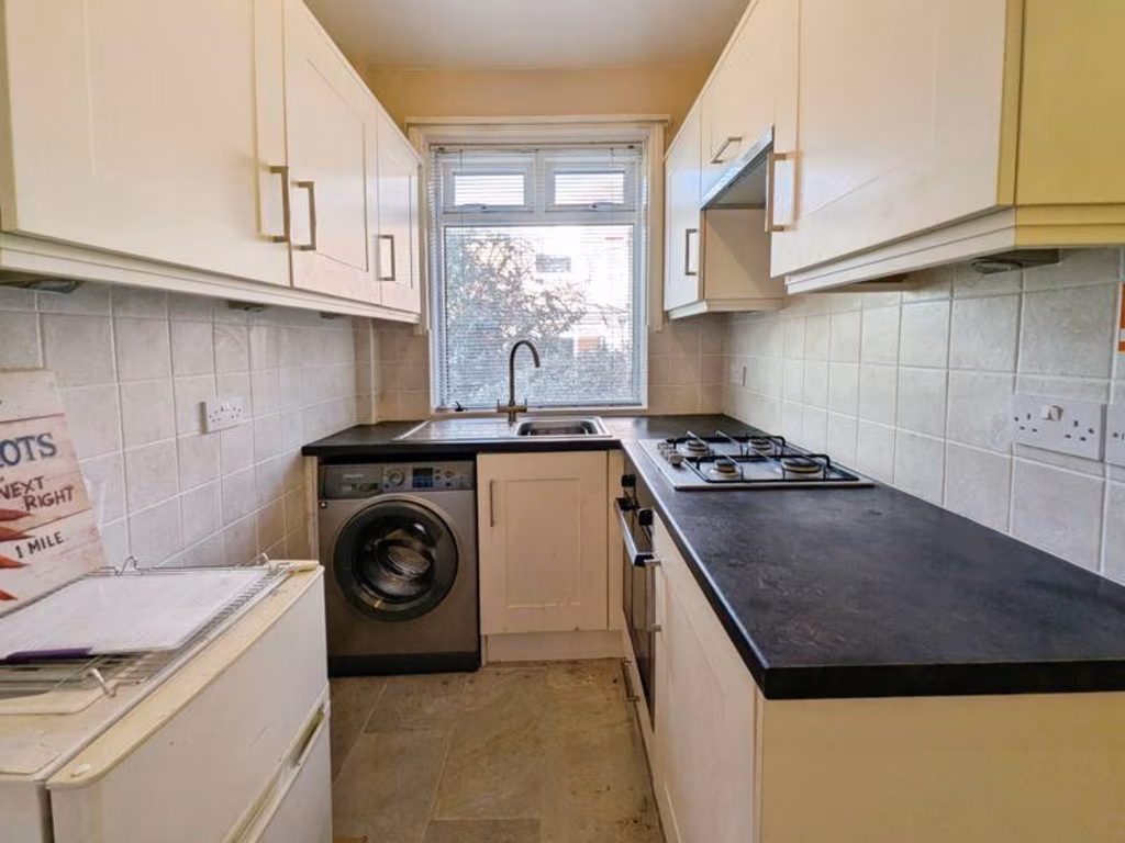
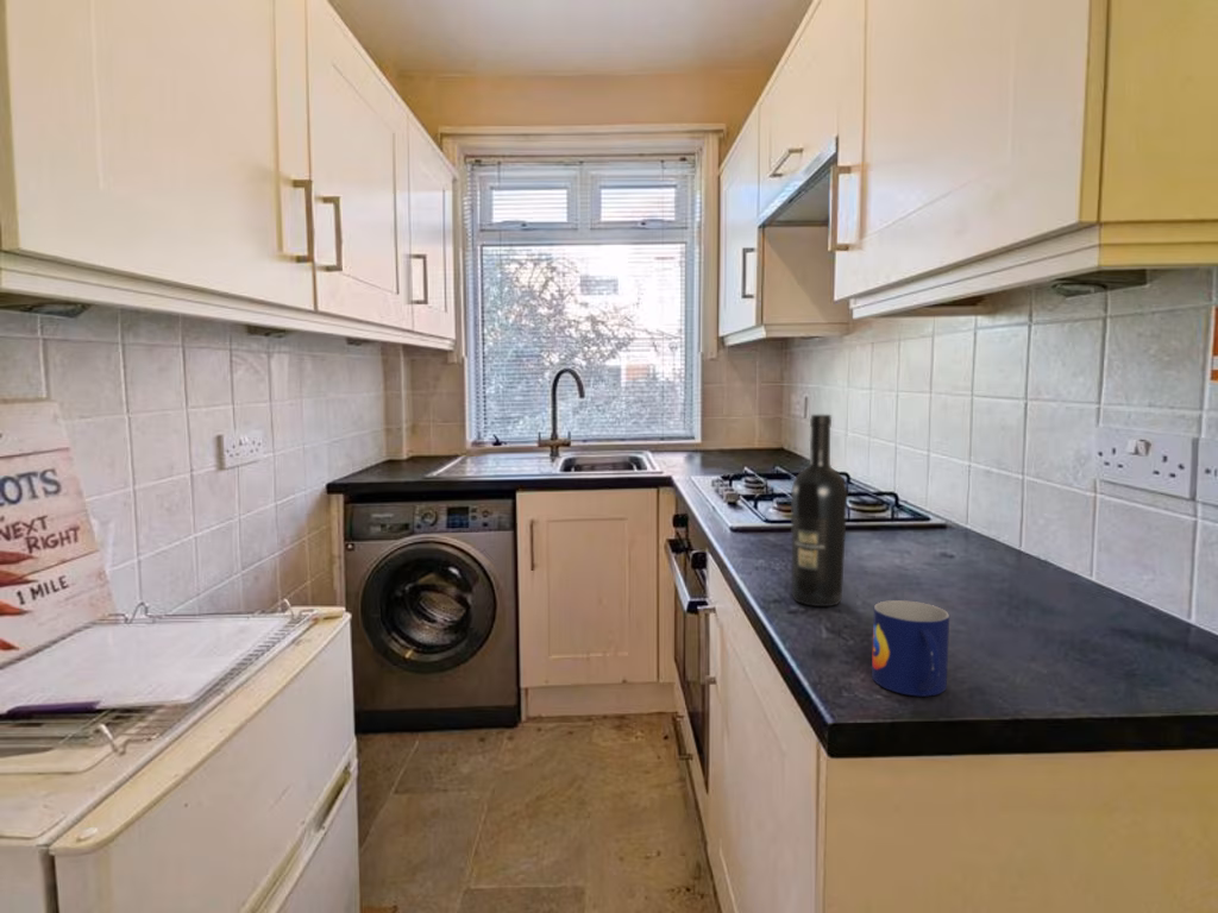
+ wine bottle [790,414,848,607]
+ mug [871,599,950,698]
